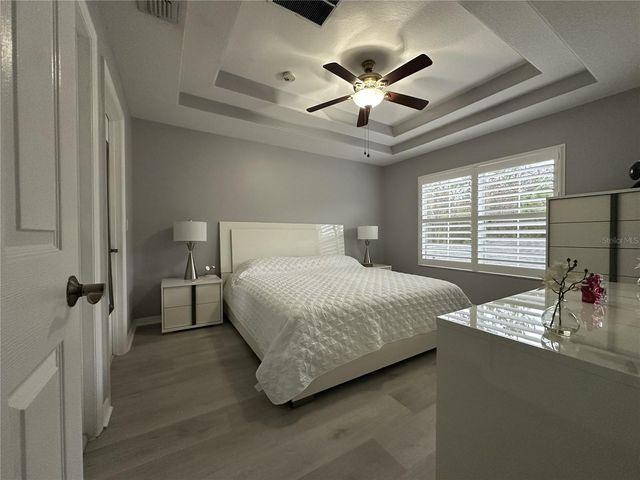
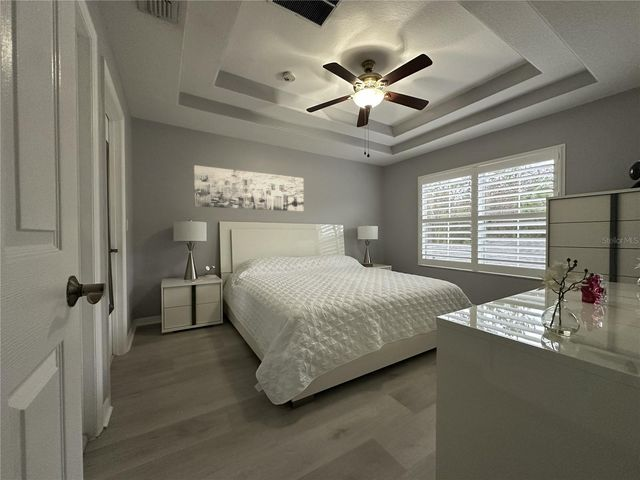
+ wall art [193,164,304,212]
